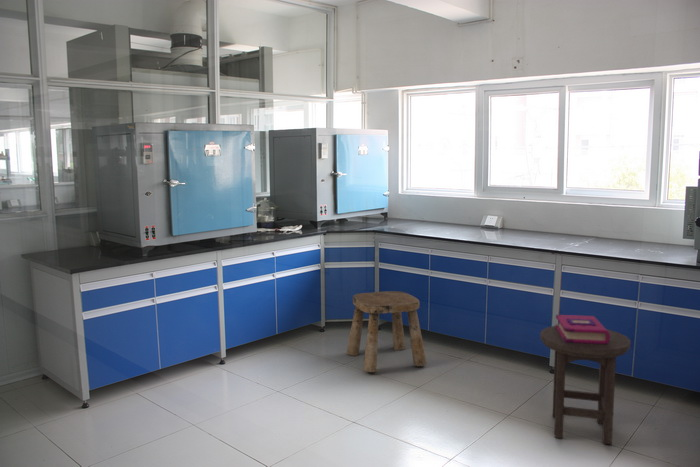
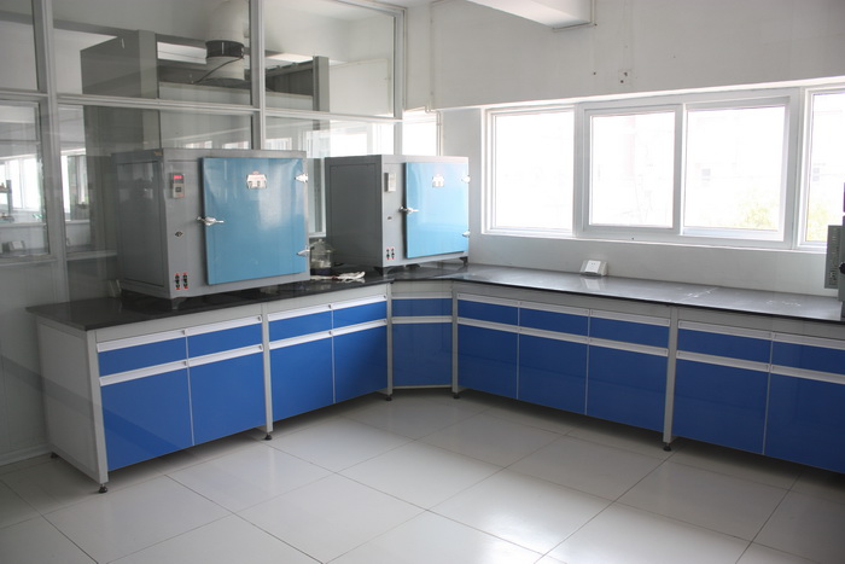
- book [554,314,610,344]
- stool [539,325,632,446]
- stool [346,290,427,373]
